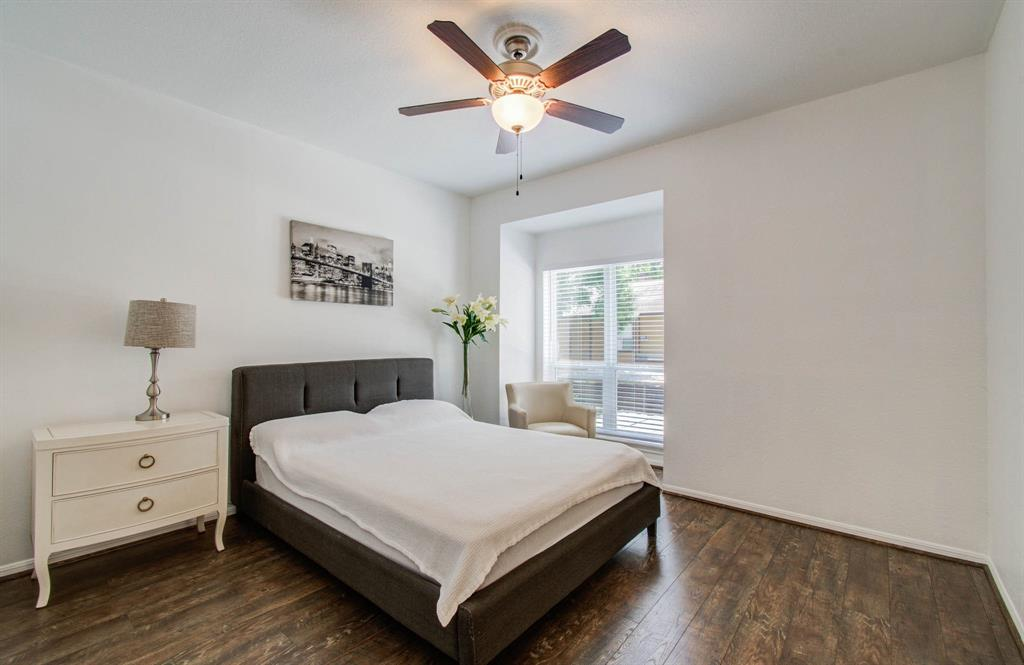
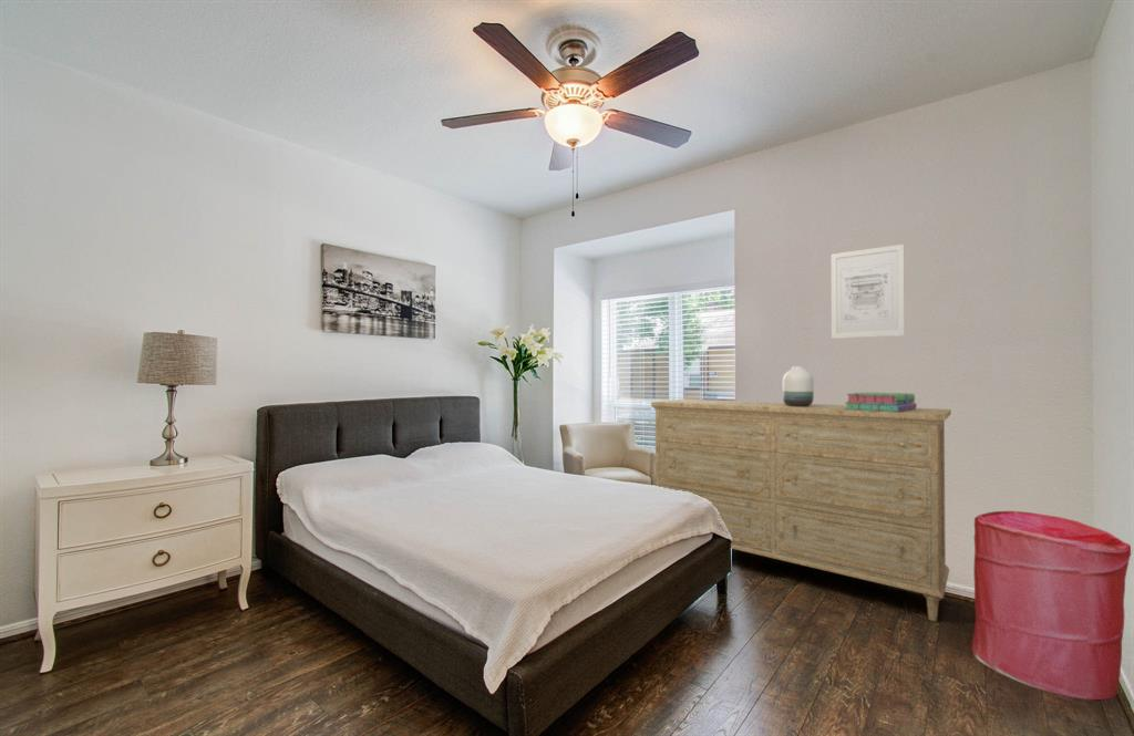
+ stack of books [845,392,918,412]
+ dresser [650,398,952,622]
+ laundry hamper [971,510,1132,701]
+ vase [782,365,815,406]
+ wall art [829,243,906,340]
